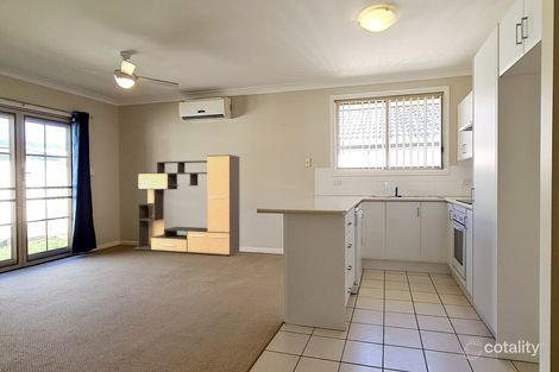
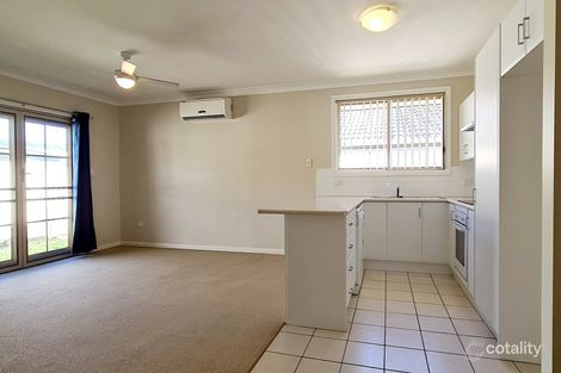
- media console [133,153,240,257]
